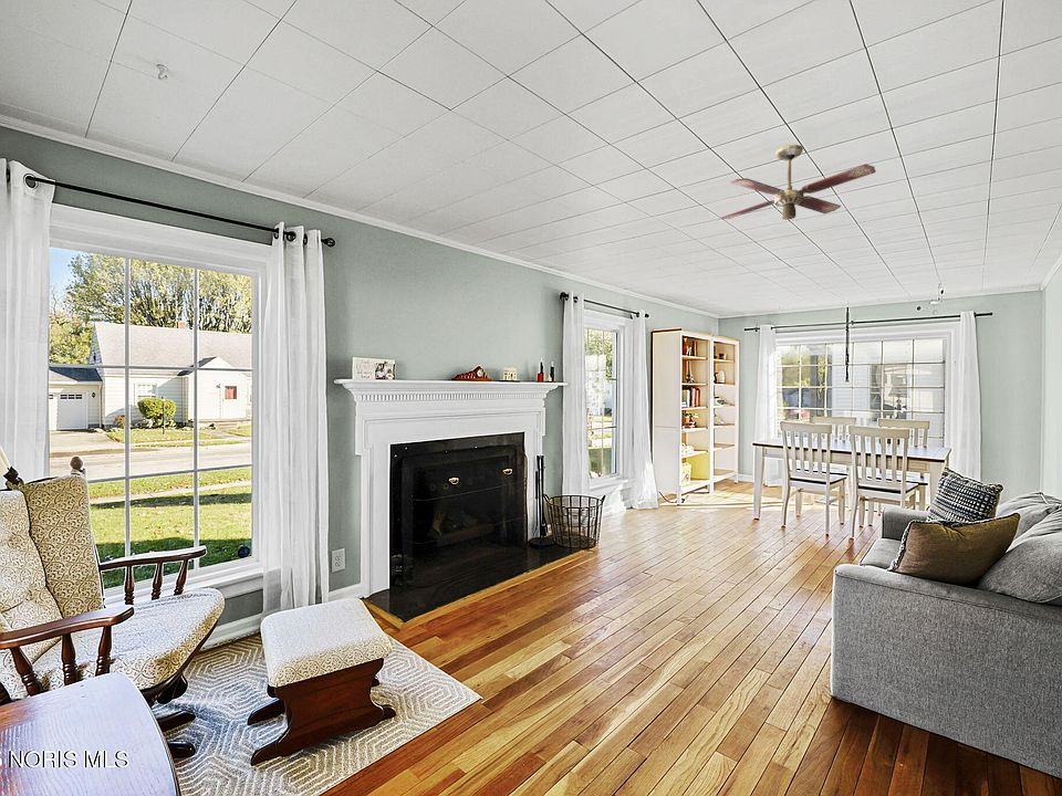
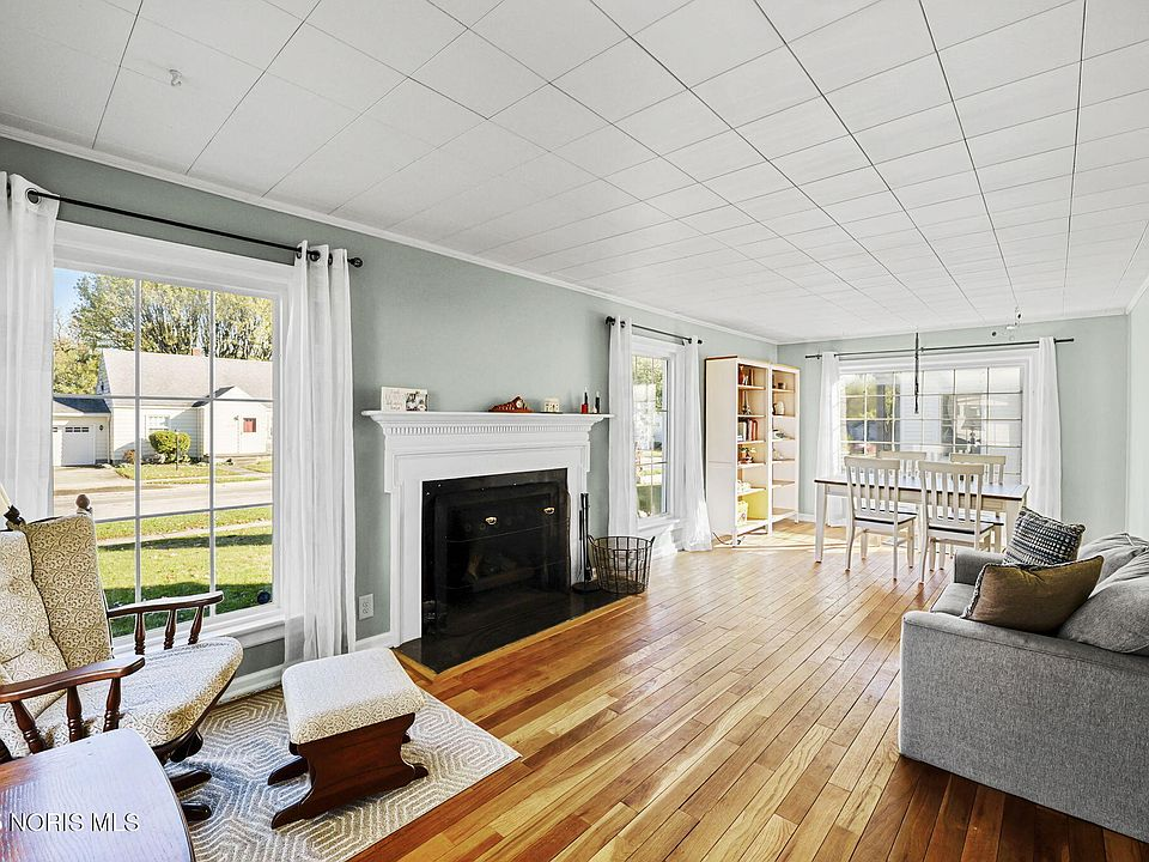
- ceiling fan [720,144,877,221]
